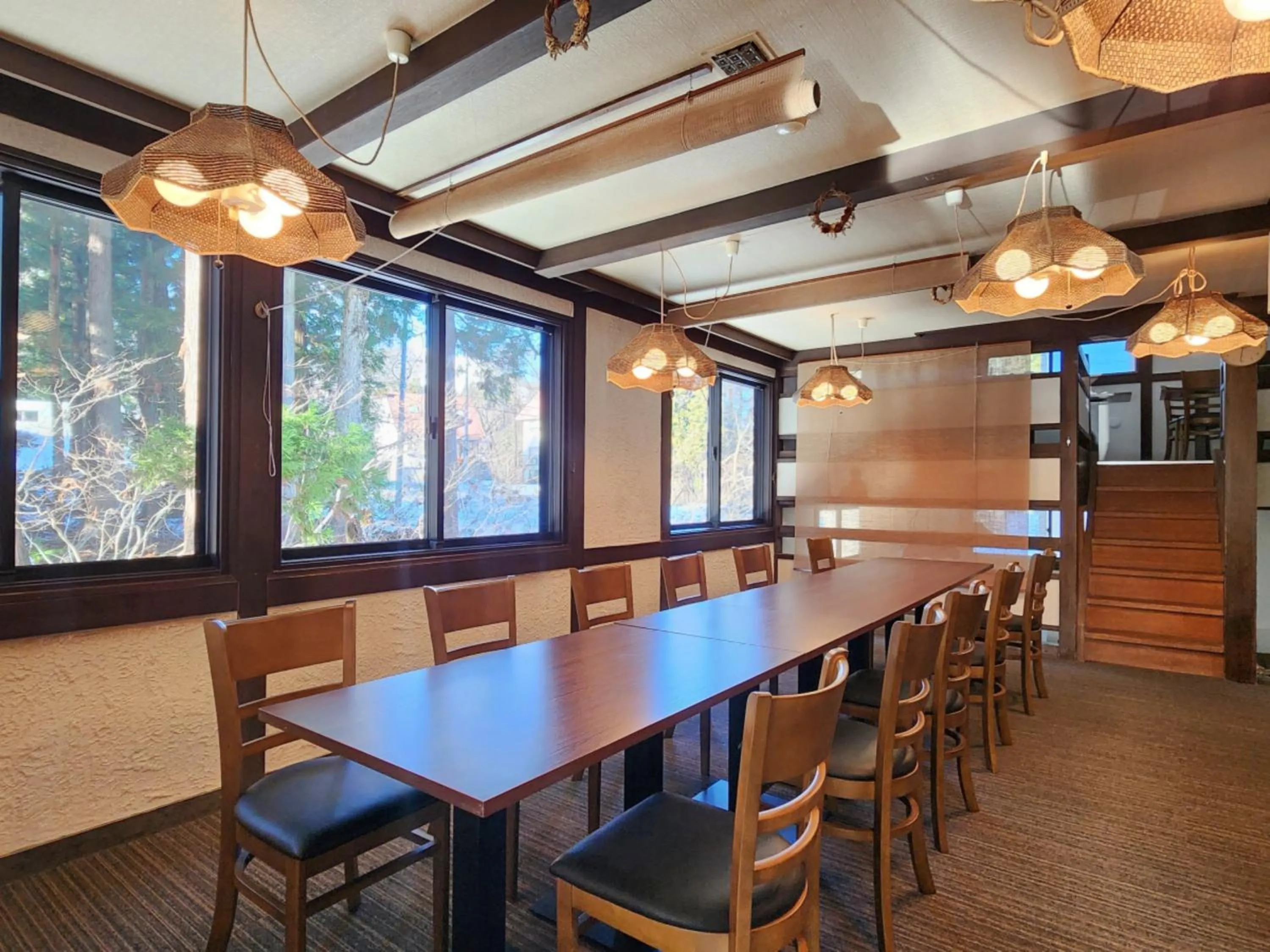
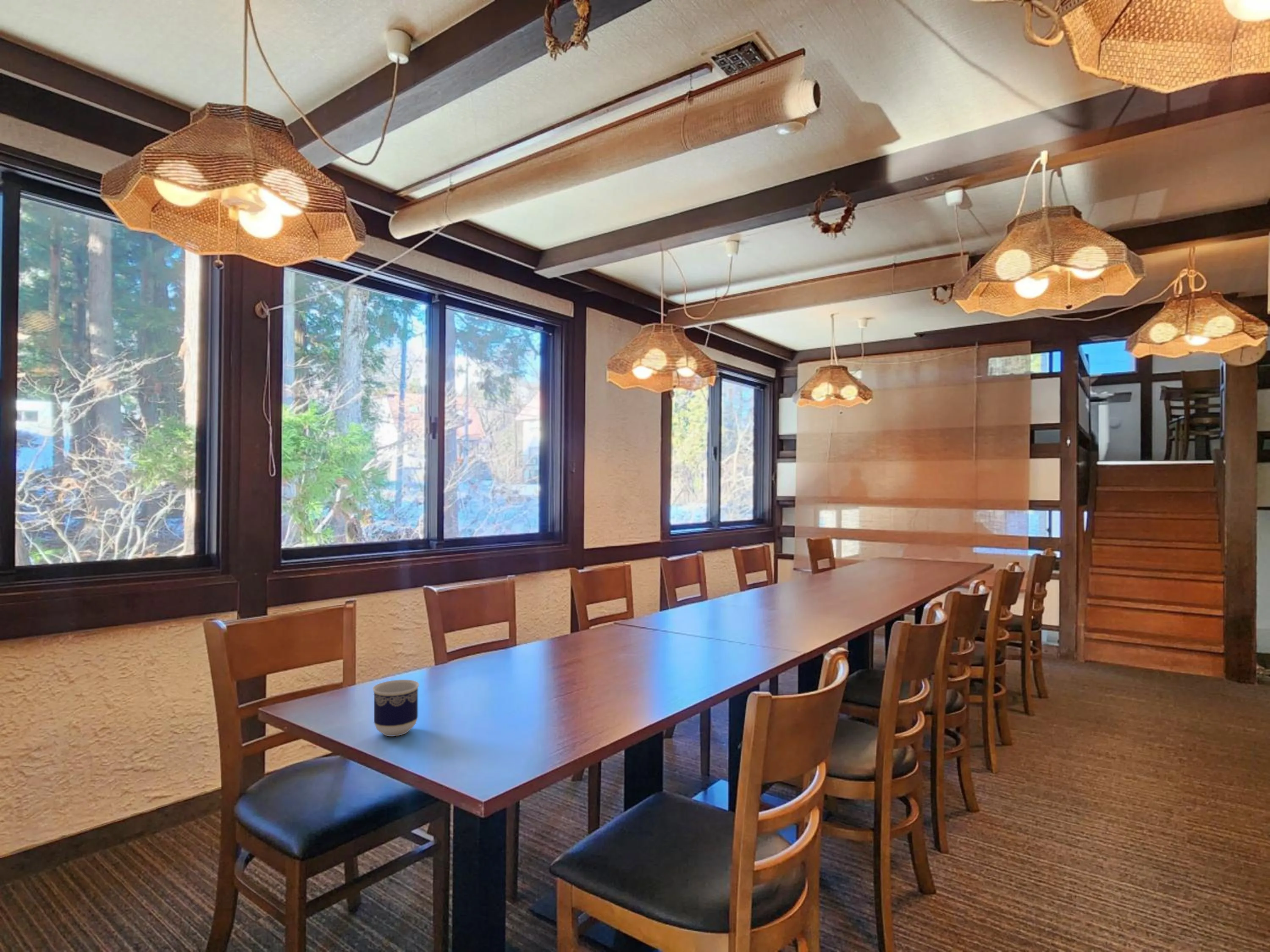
+ cup [372,679,420,737]
